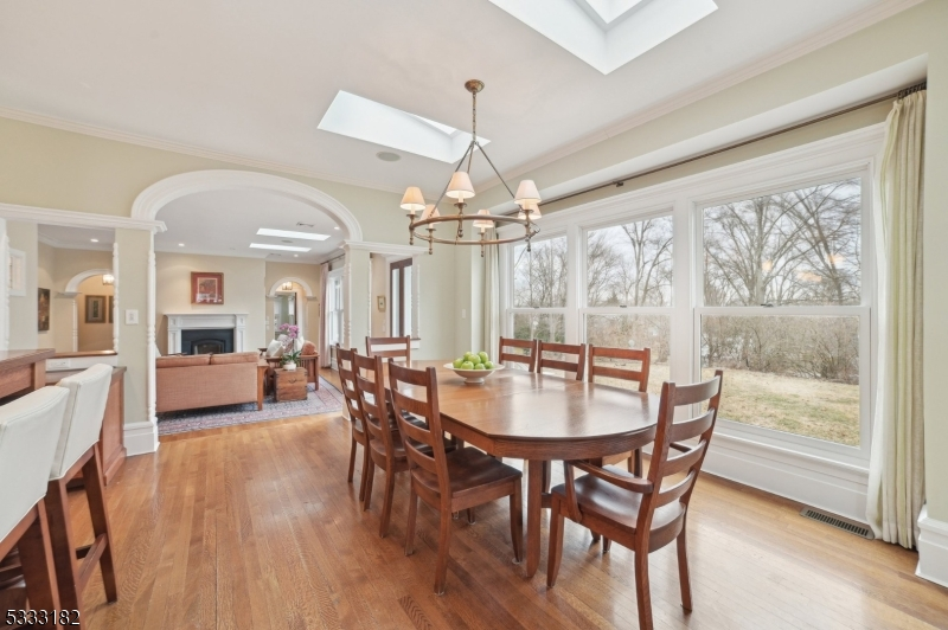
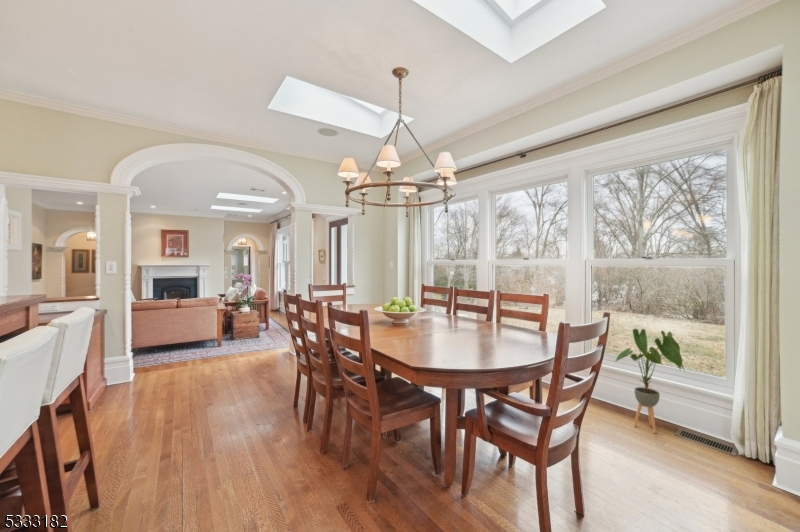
+ house plant [614,328,686,434]
